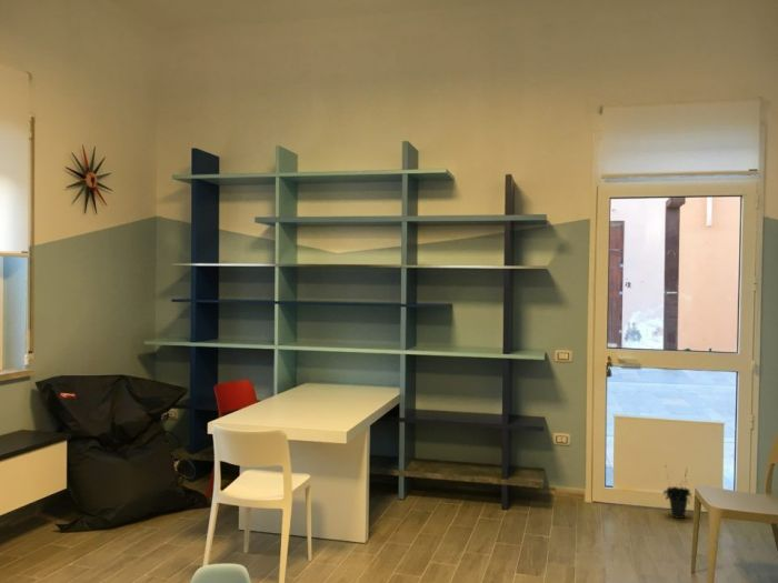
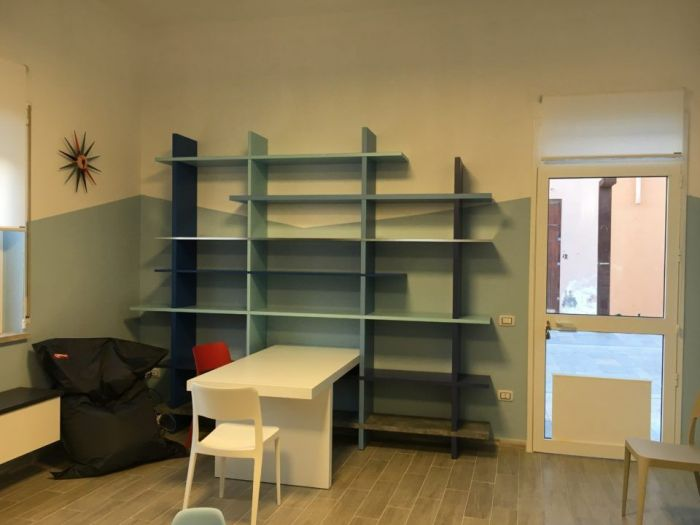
- potted plant [662,463,694,520]
